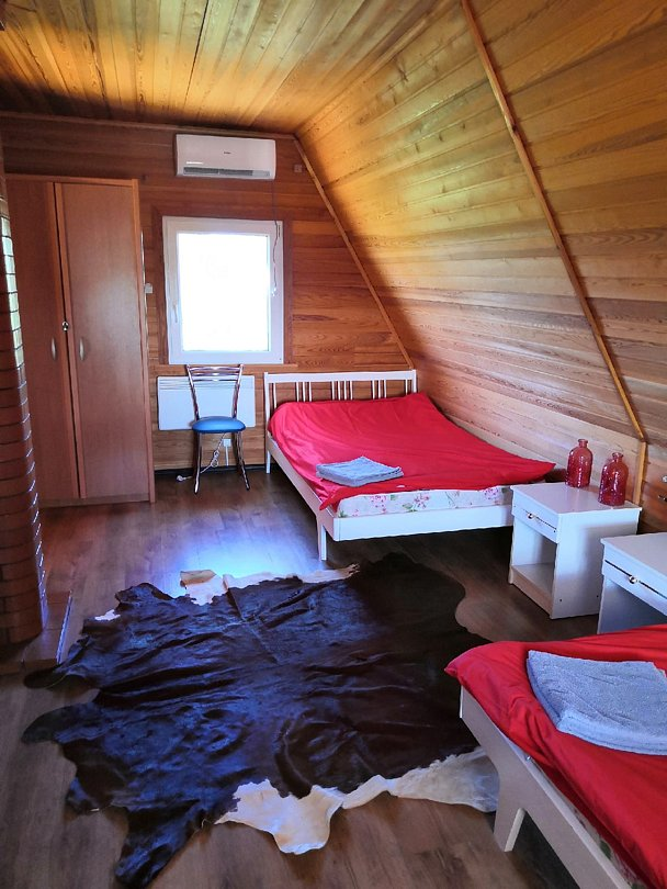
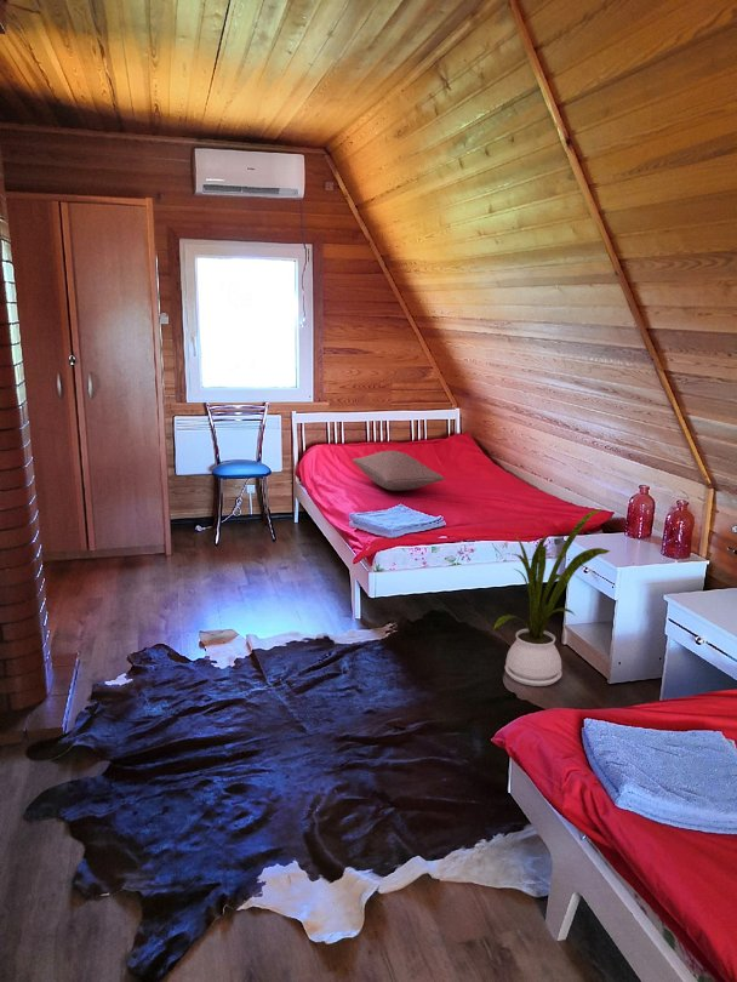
+ pillow [352,450,446,492]
+ house plant [492,508,611,687]
